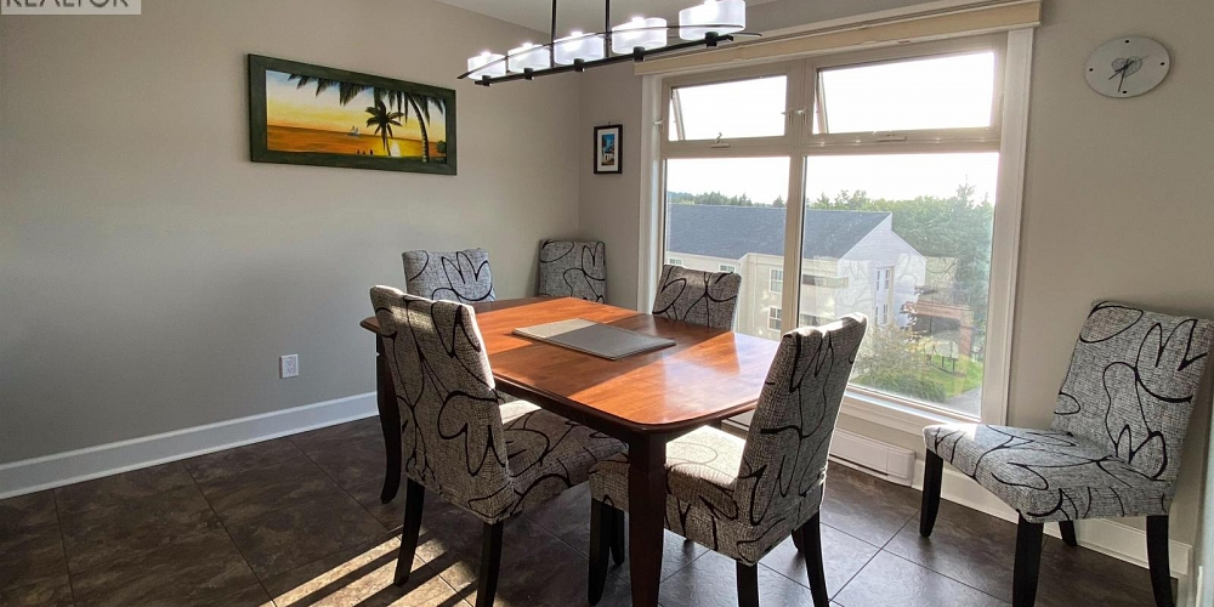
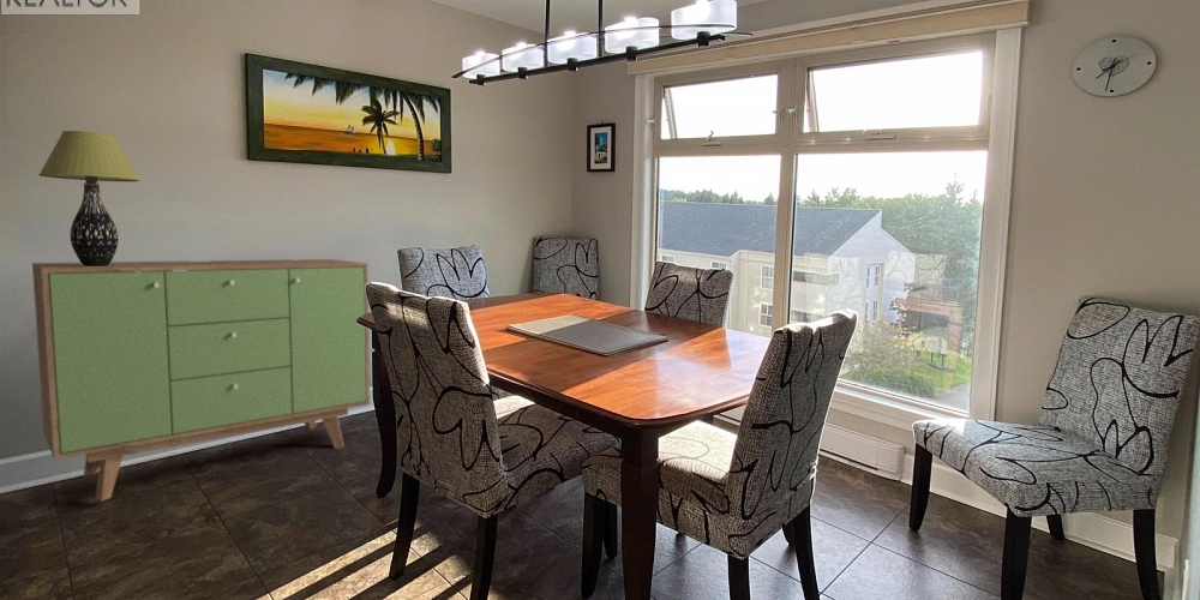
+ sideboard [31,258,371,503]
+ table lamp [37,130,142,266]
